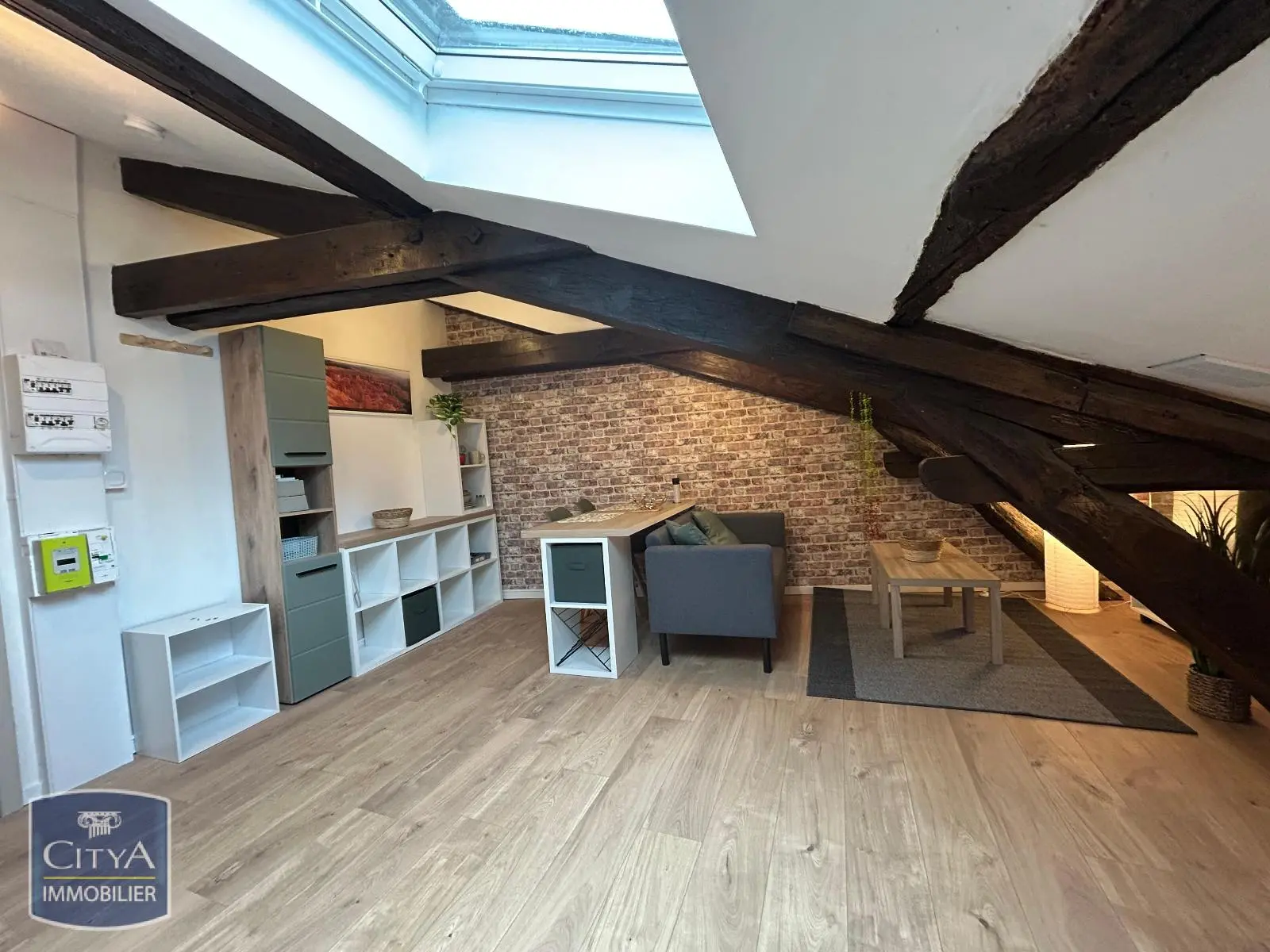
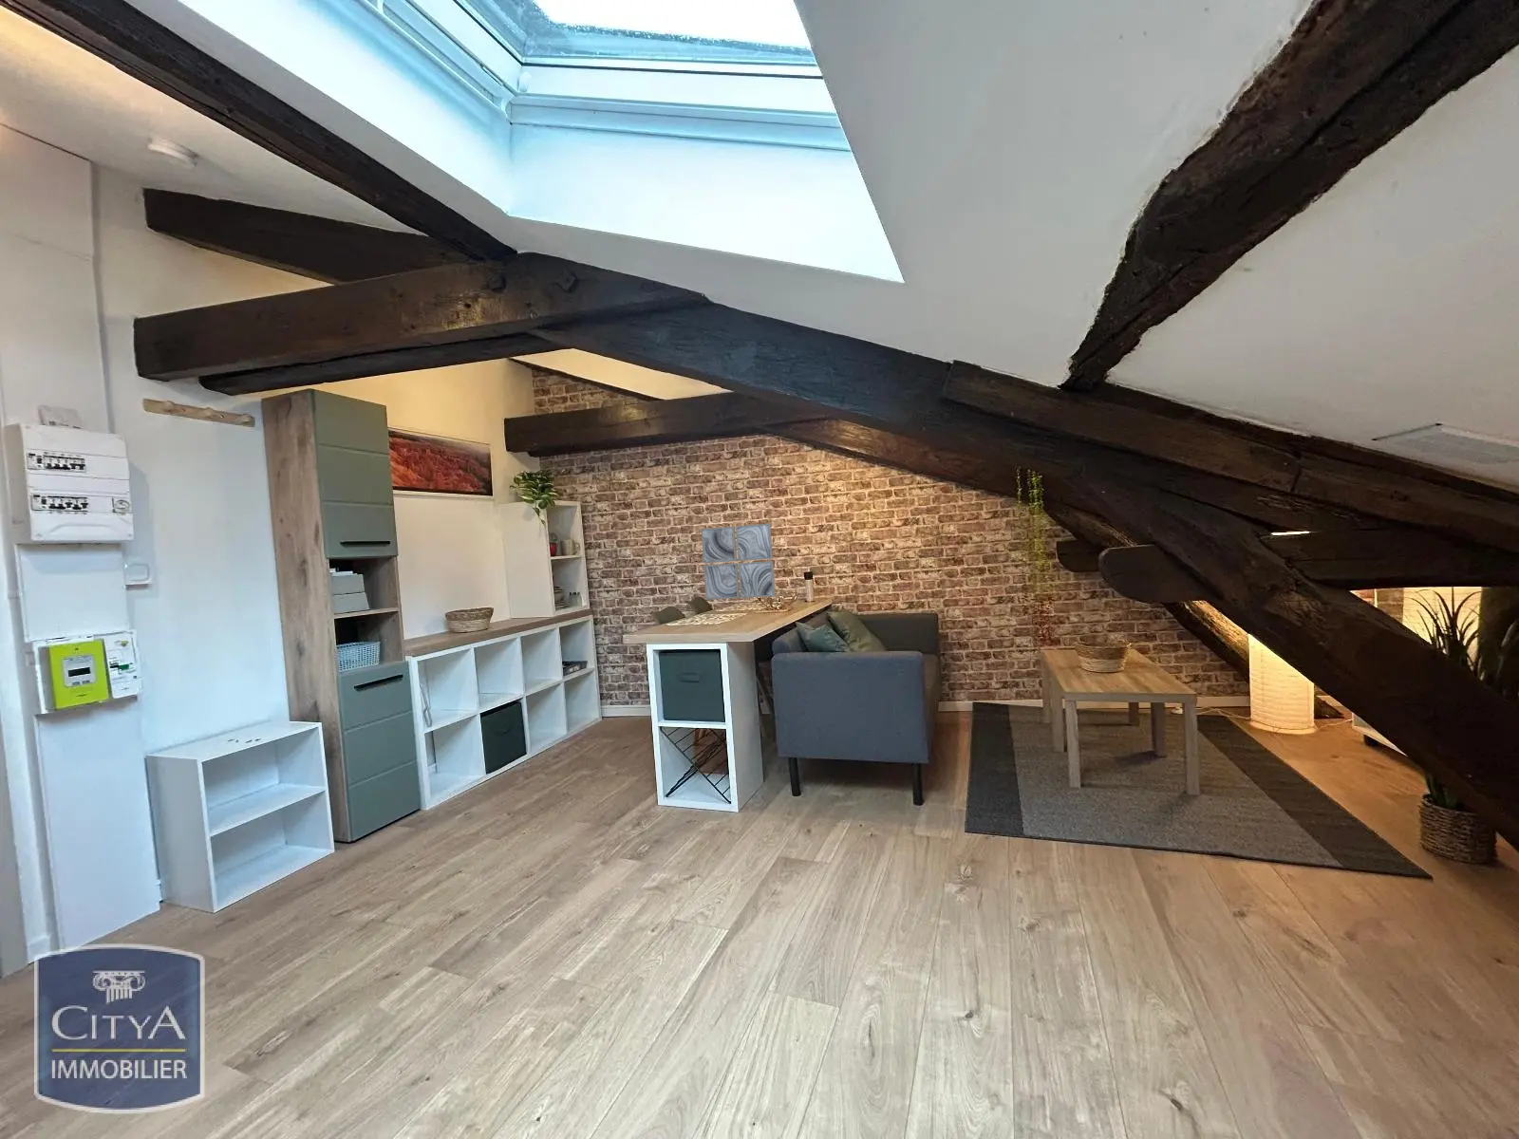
+ wall art [700,523,775,601]
